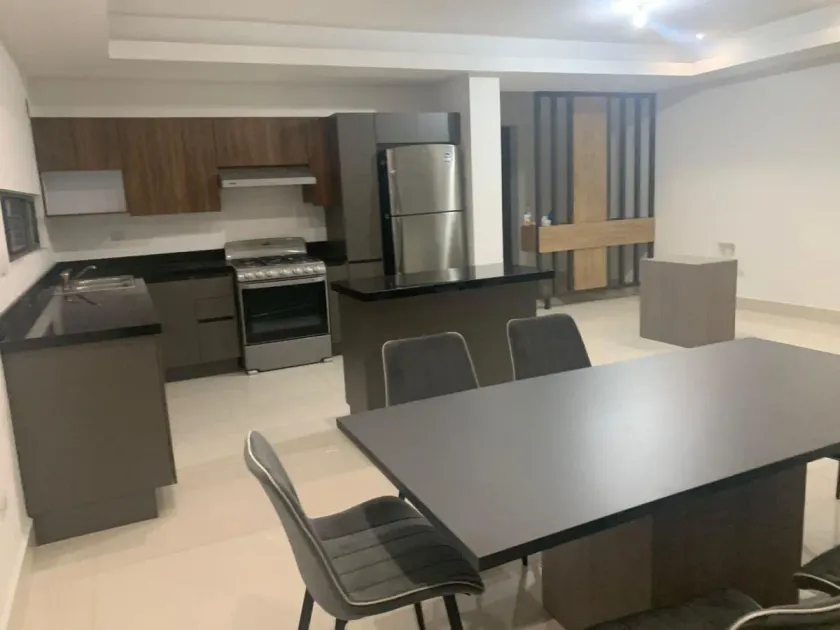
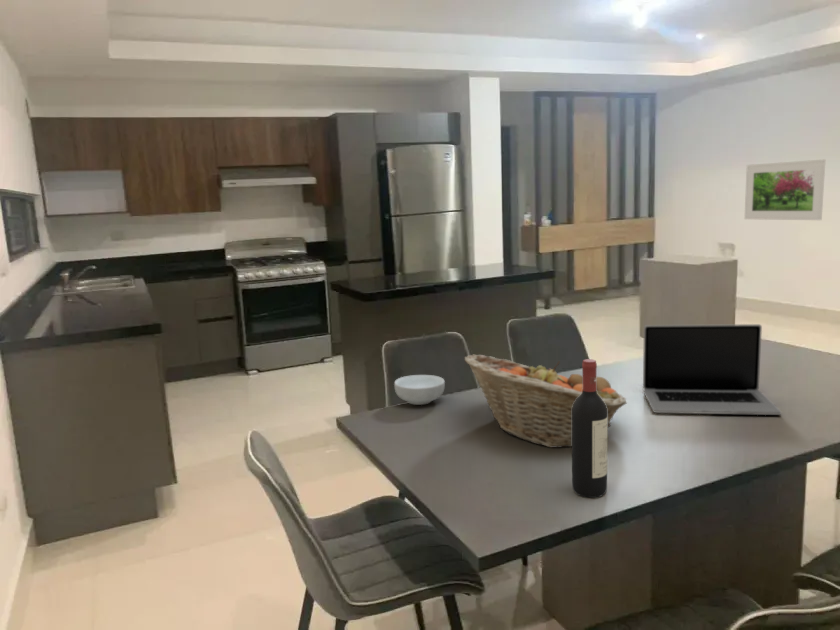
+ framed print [744,158,826,221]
+ wine bottle [571,358,608,499]
+ cereal bowl [393,374,446,406]
+ laptop [642,323,782,416]
+ fruit basket [464,354,628,448]
